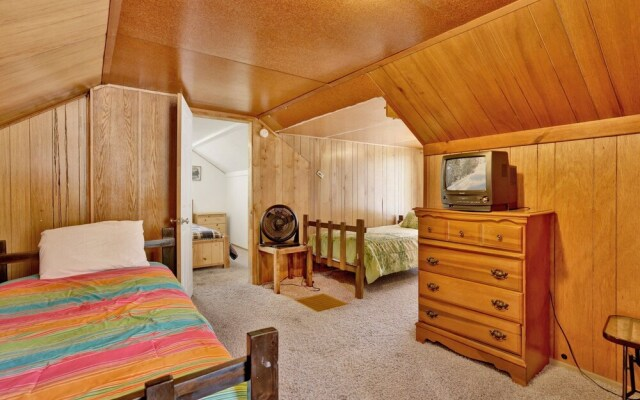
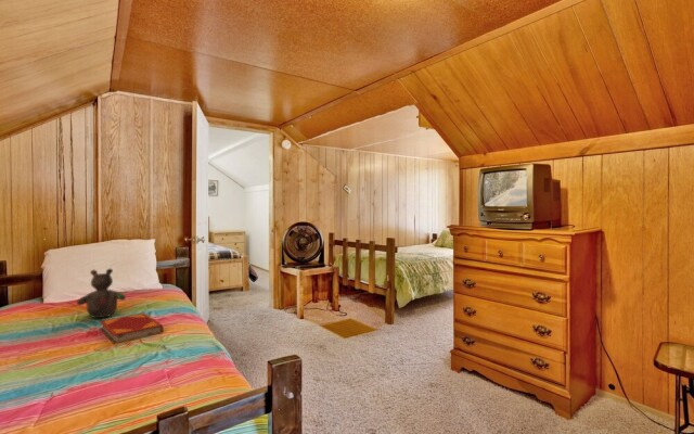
+ hardback book [98,311,165,345]
+ stuffed bear [76,267,127,319]
